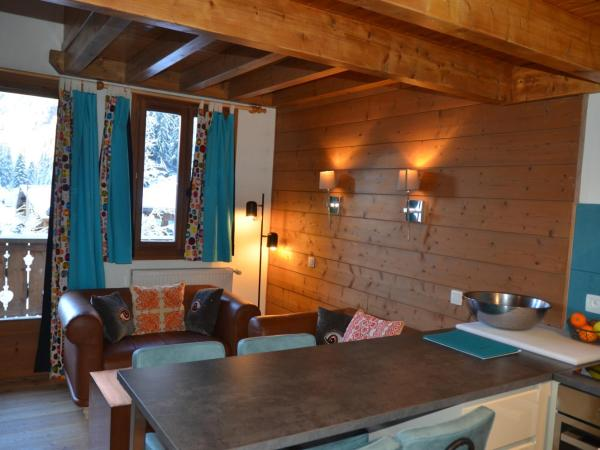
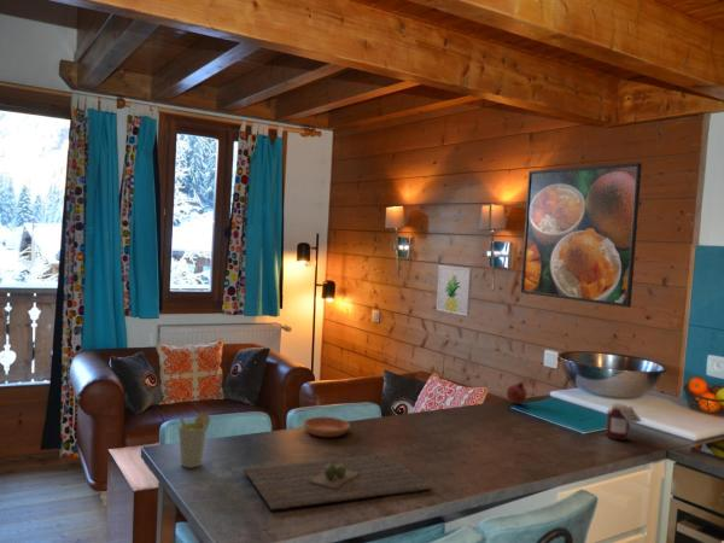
+ wall art [436,264,473,317]
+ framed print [520,162,643,309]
+ cup [177,411,211,469]
+ saucer [303,416,351,438]
+ fruit [506,381,529,405]
+ jar [605,402,643,442]
+ cutting board [243,453,433,512]
